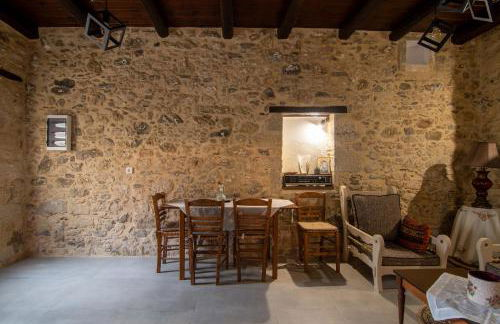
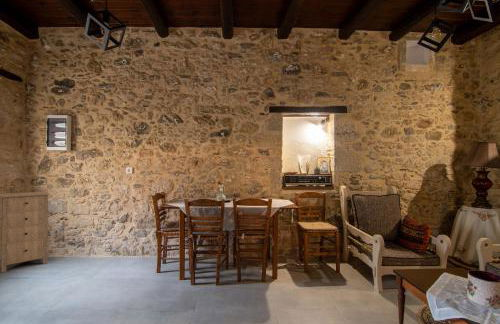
+ storage cabinet [0,191,51,273]
